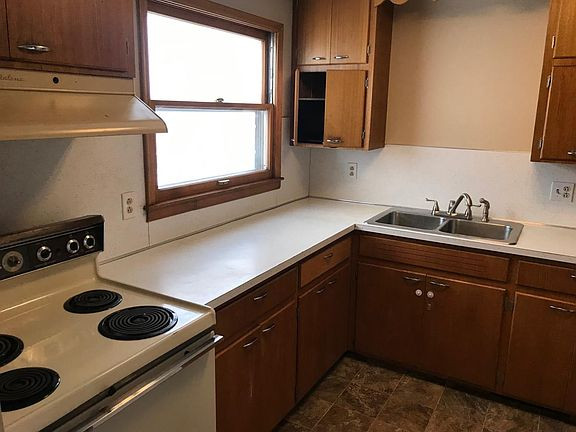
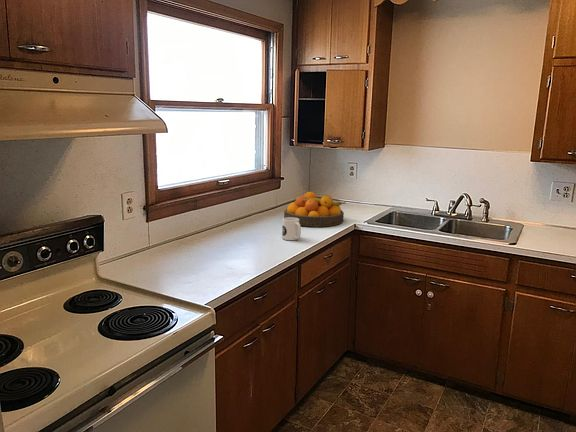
+ mug [281,217,302,241]
+ fruit bowl [283,191,347,227]
